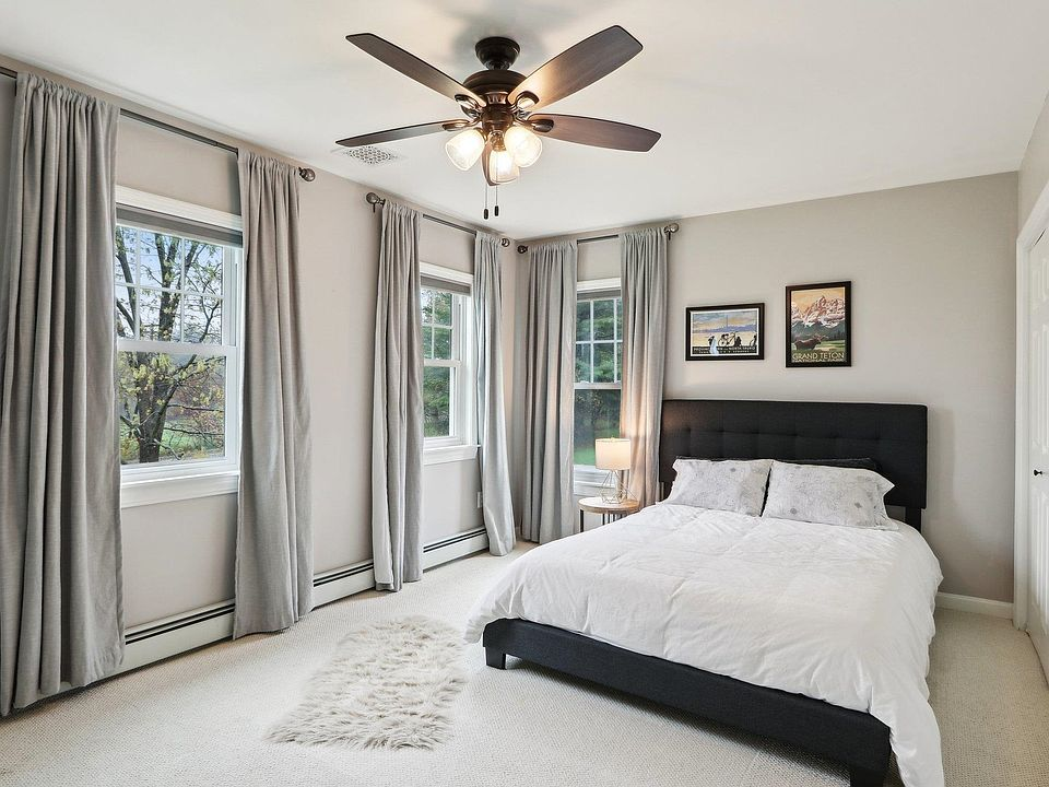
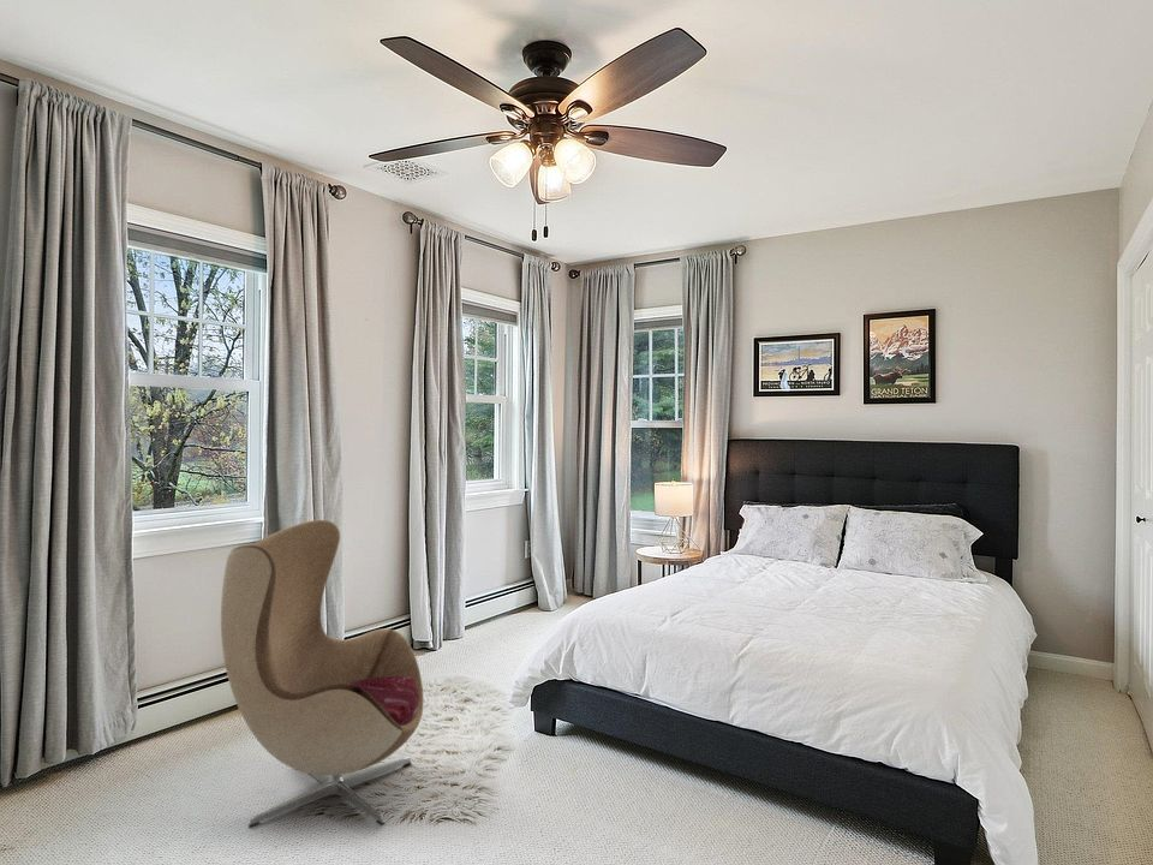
+ armchair [220,519,424,829]
